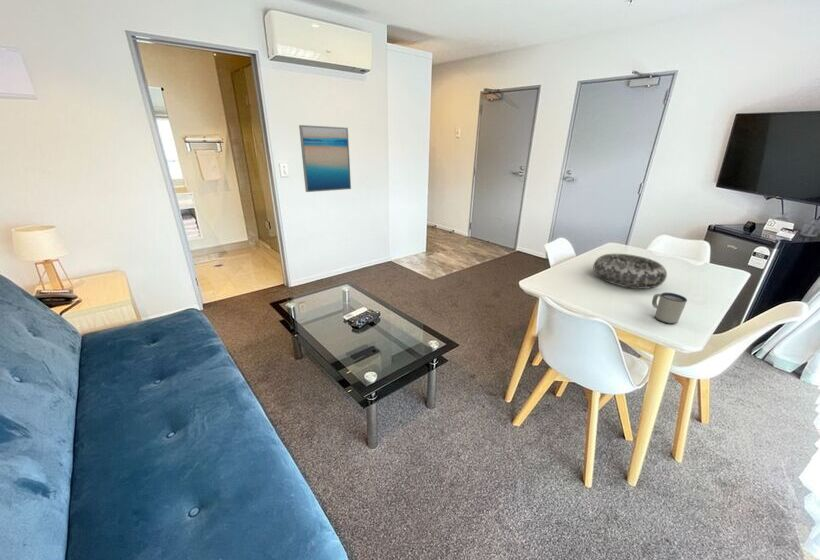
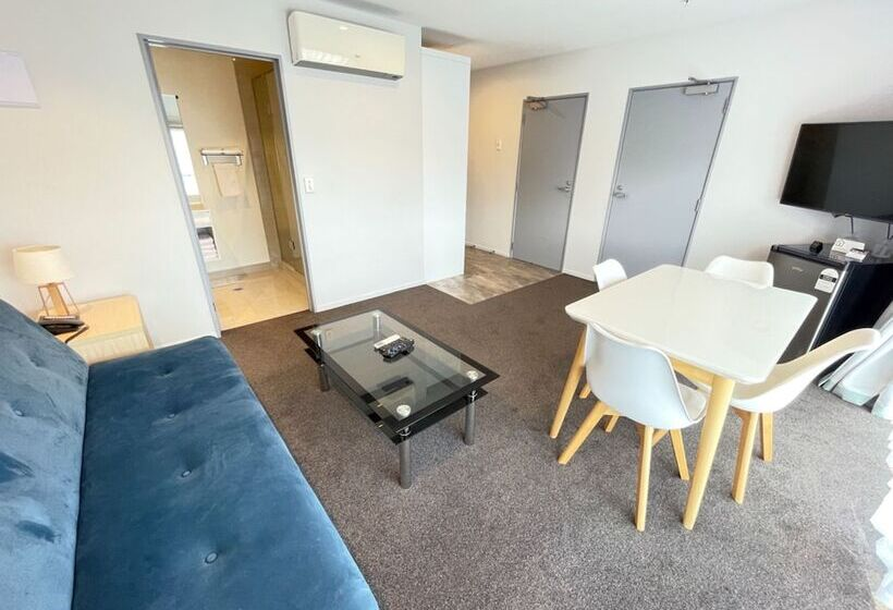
- wall art [298,124,352,193]
- decorative bowl [592,253,668,290]
- mug [651,292,688,325]
